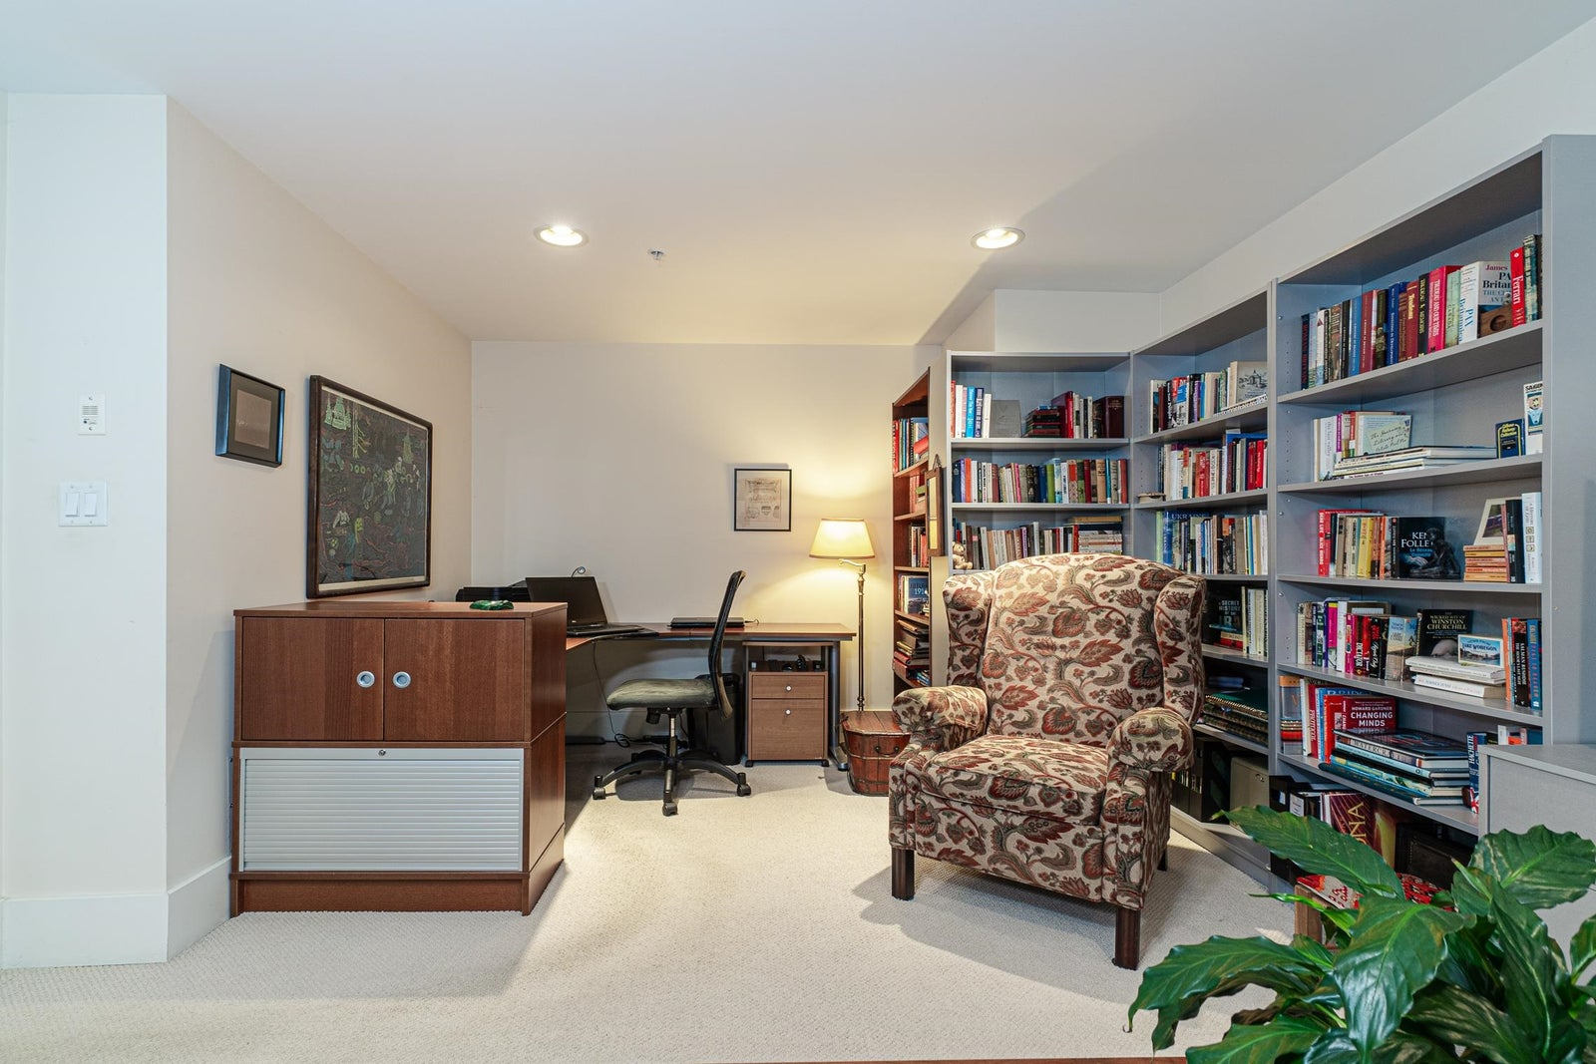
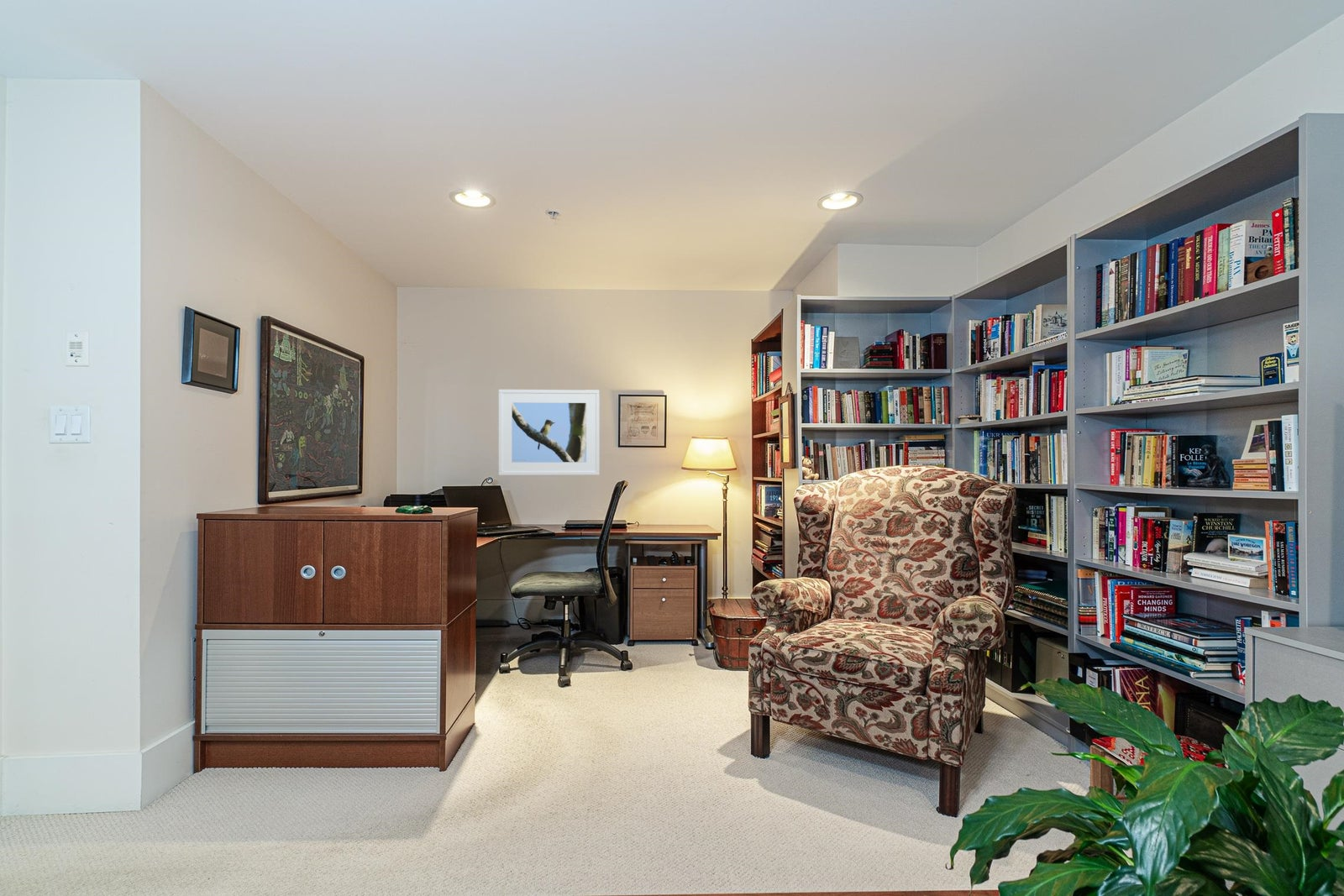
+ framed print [498,389,601,476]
